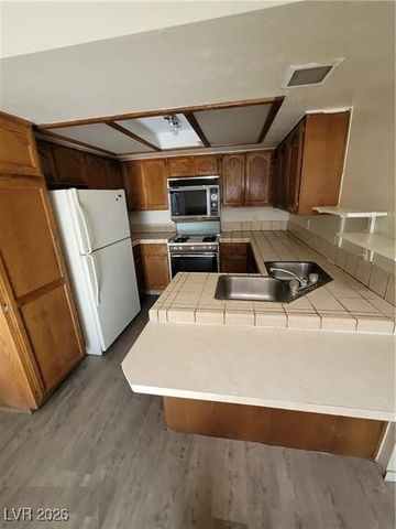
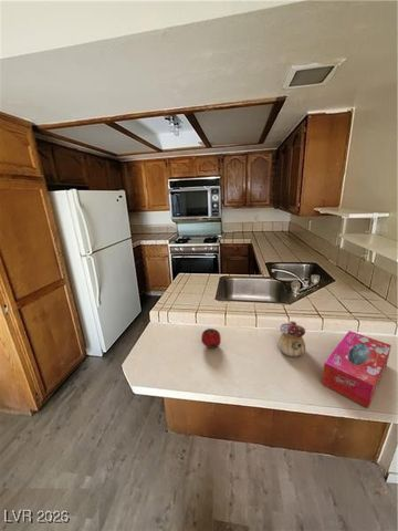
+ tissue box [321,330,392,409]
+ fruit [200,327,222,350]
+ teapot [276,320,306,358]
